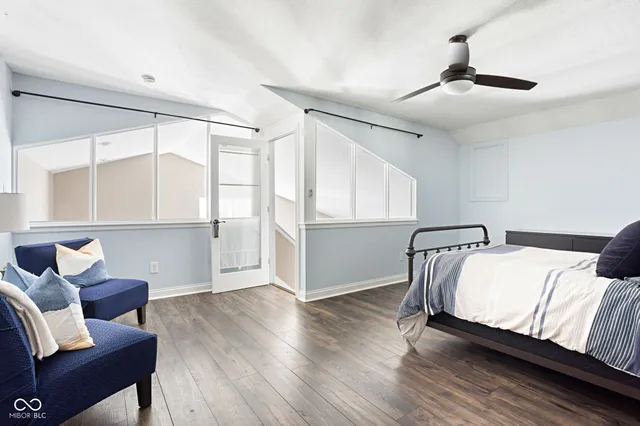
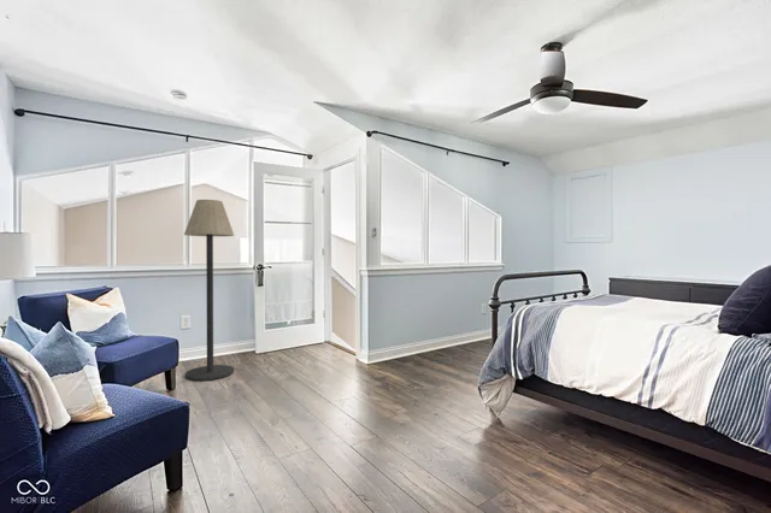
+ floor lamp [183,199,235,382]
